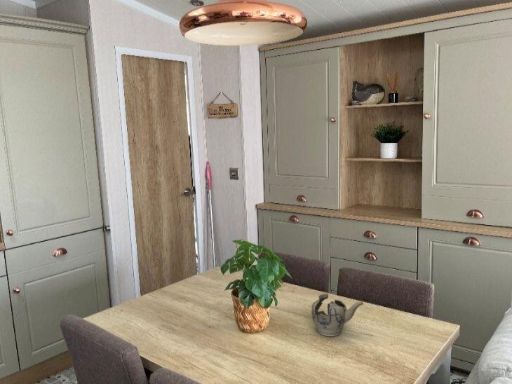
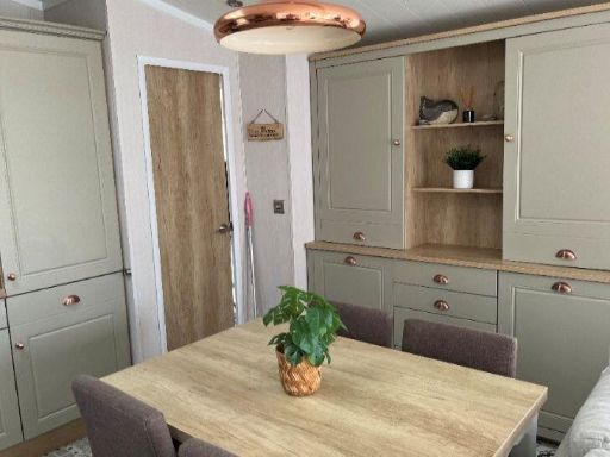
- teapot [310,292,364,337]
